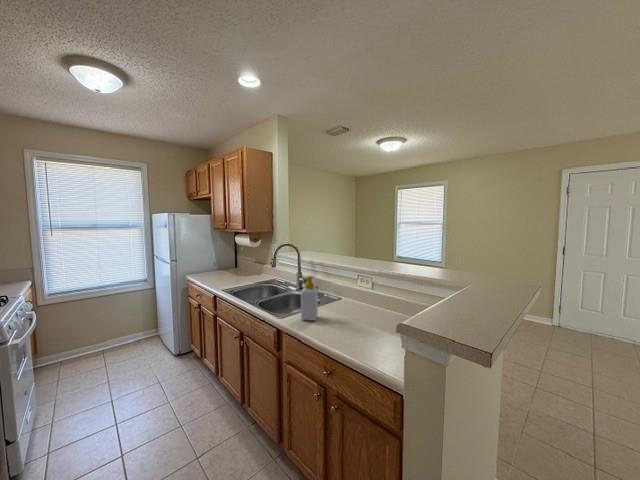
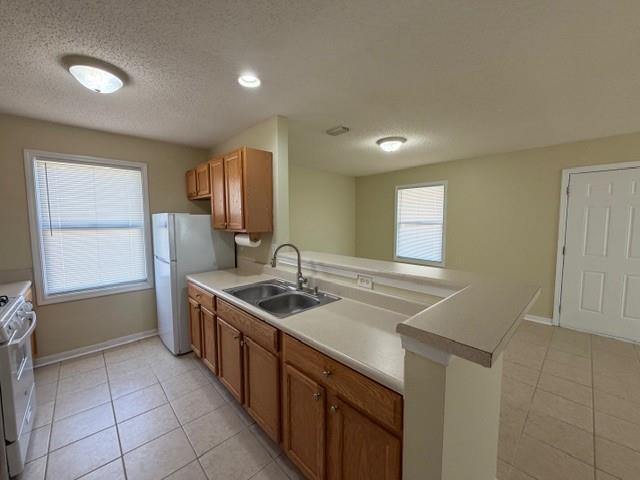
- soap bottle [300,275,319,322]
